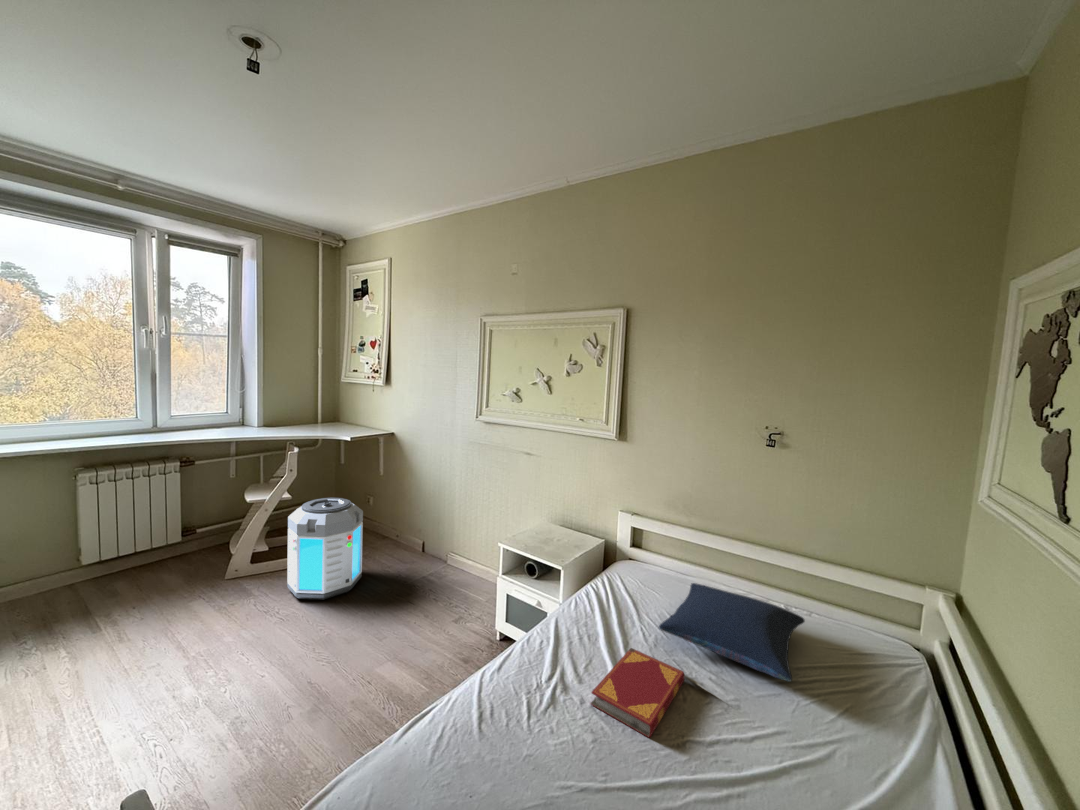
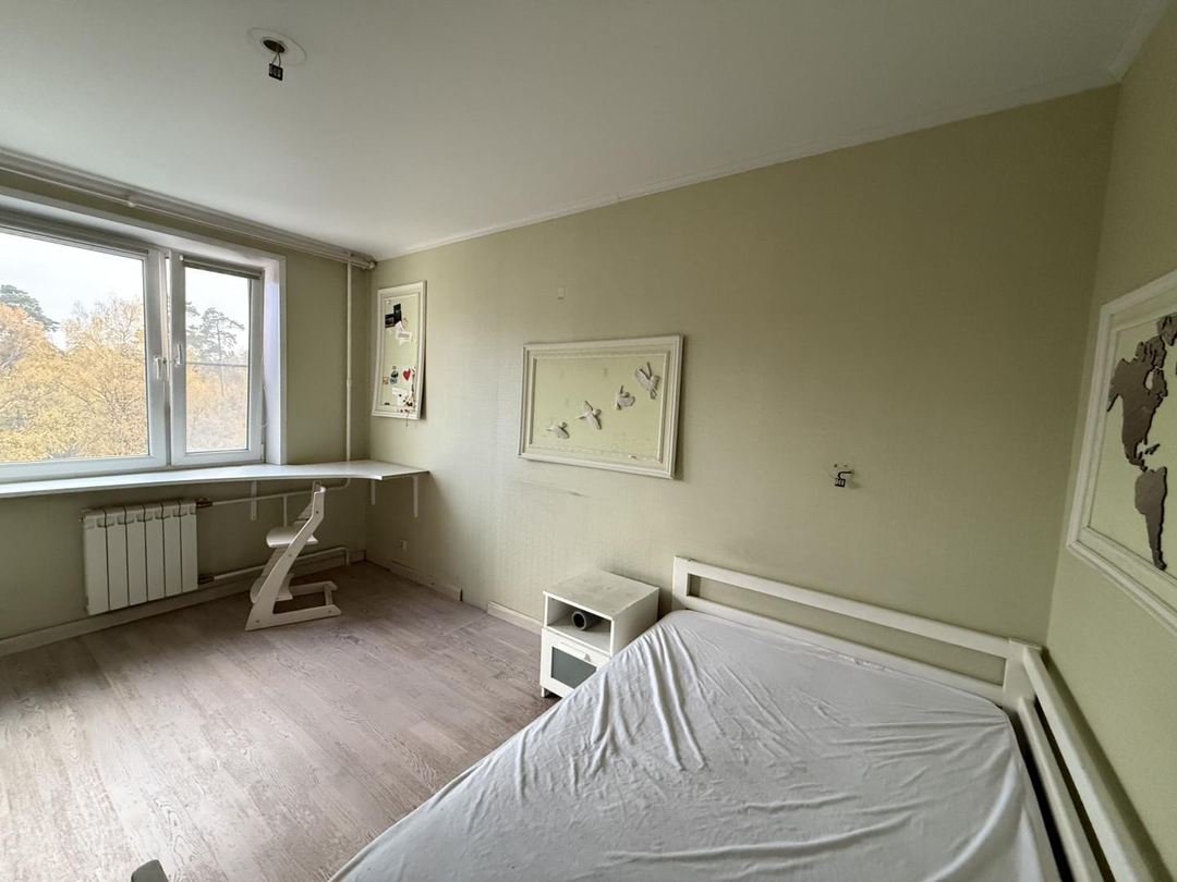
- air purifier [286,497,364,601]
- pillow [658,582,806,683]
- hardback book [590,647,686,739]
